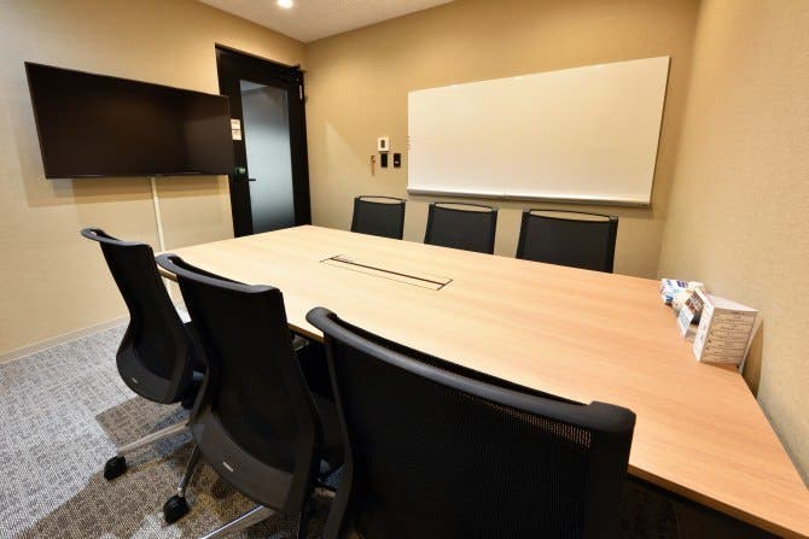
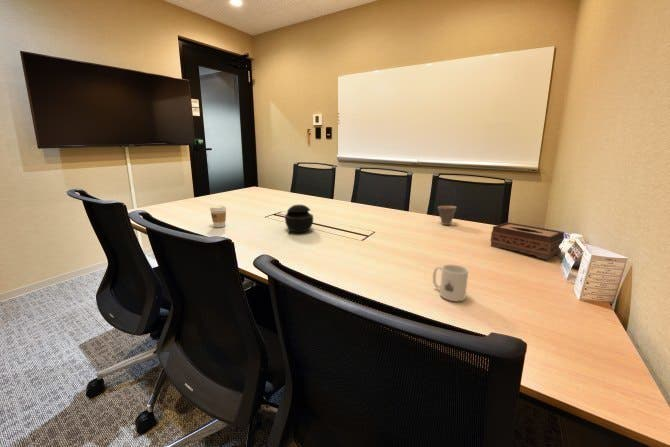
+ coffee cup [209,204,227,228]
+ speaker [284,204,314,233]
+ cup [437,205,458,226]
+ mug [432,263,469,302]
+ tissue box [490,221,565,261]
